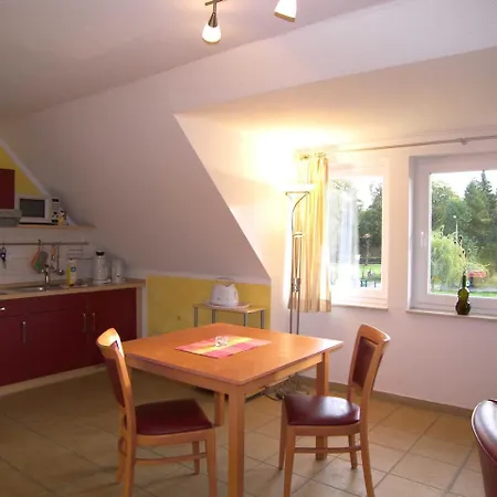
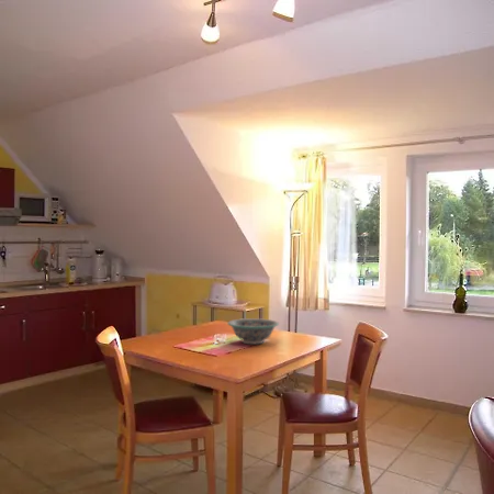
+ decorative bowl [226,317,280,346]
